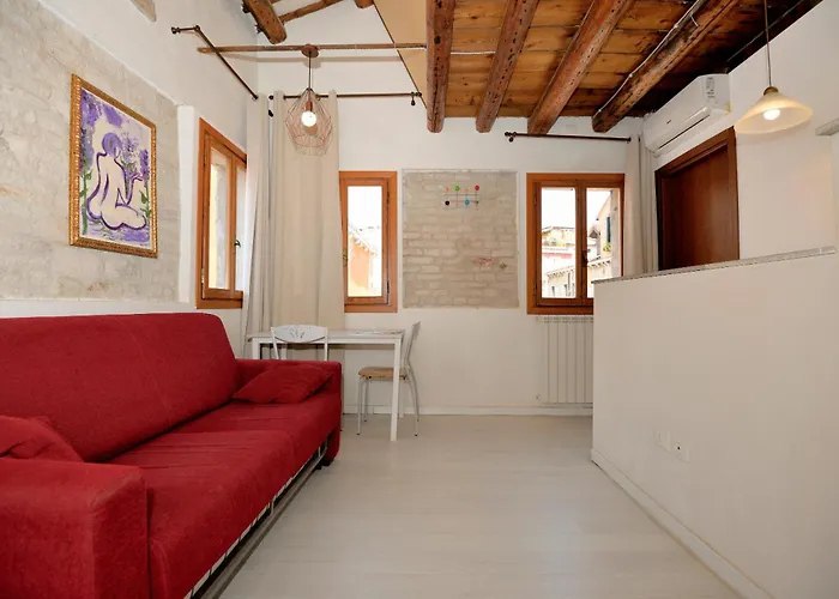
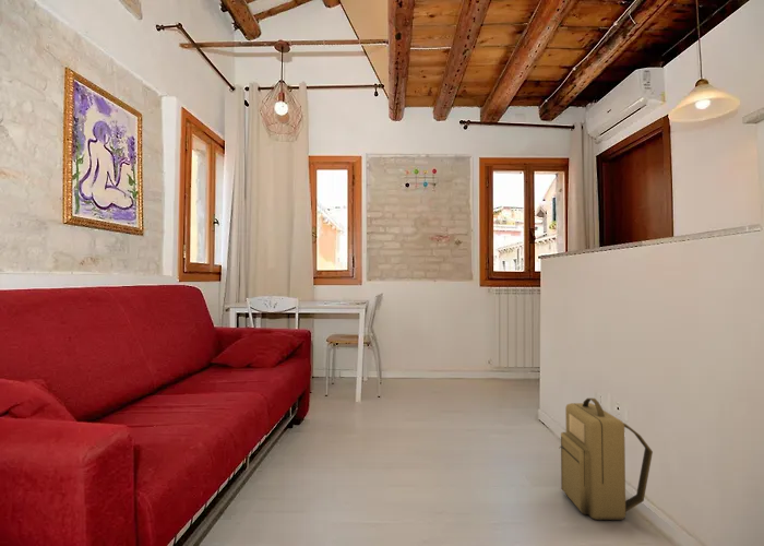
+ backpack [558,397,654,521]
